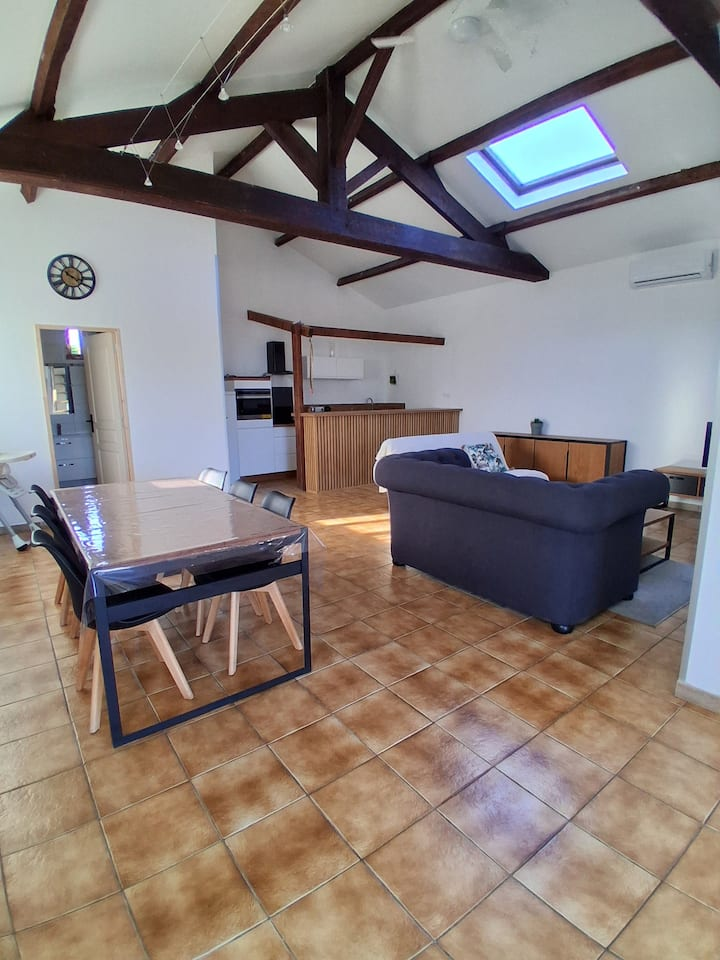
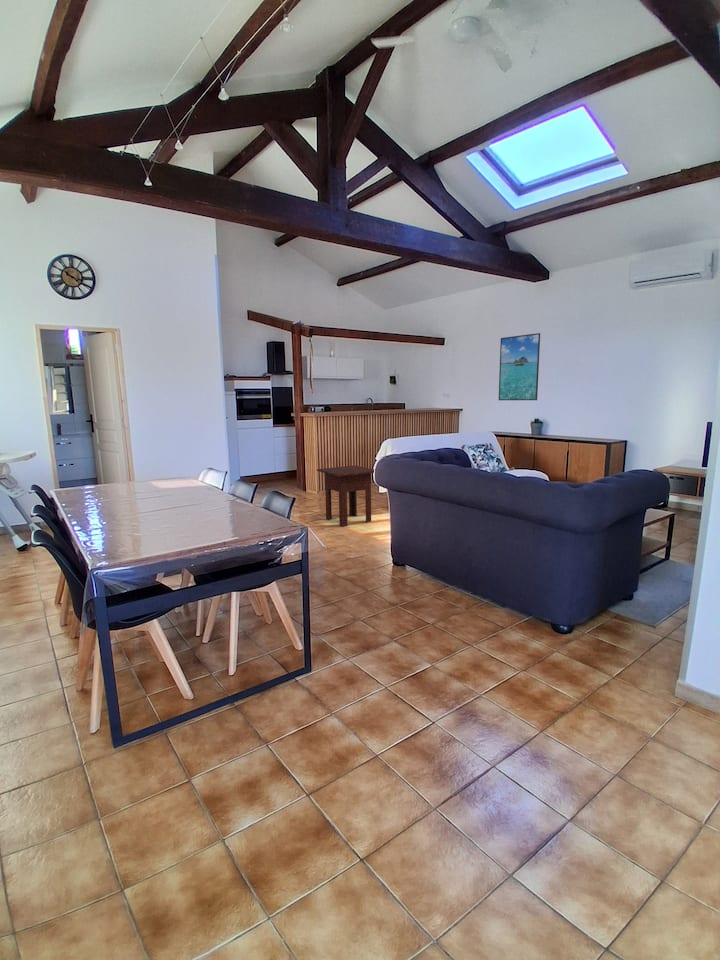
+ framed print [498,332,541,401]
+ side table [316,464,375,528]
